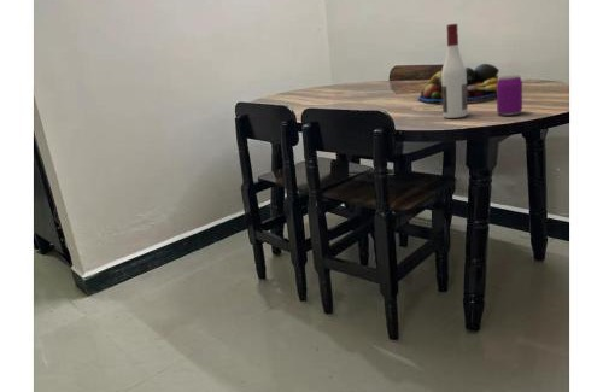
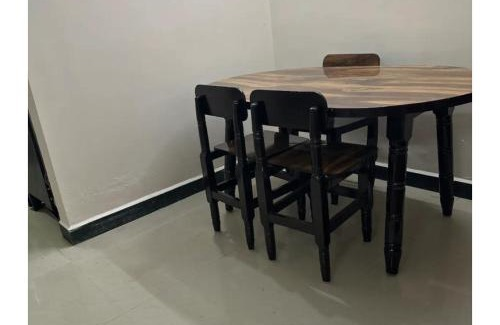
- beverage can [496,74,523,117]
- alcohol [440,23,469,119]
- fruit bowl [417,63,500,103]
